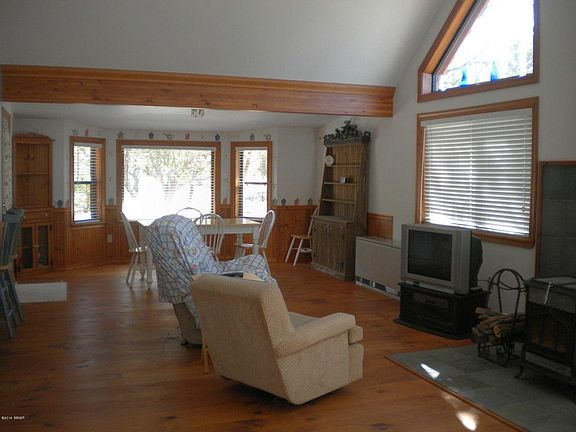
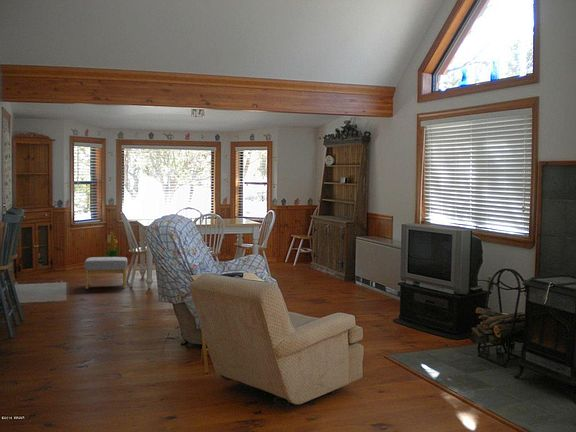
+ indoor plant [104,230,127,270]
+ footstool [84,256,129,290]
